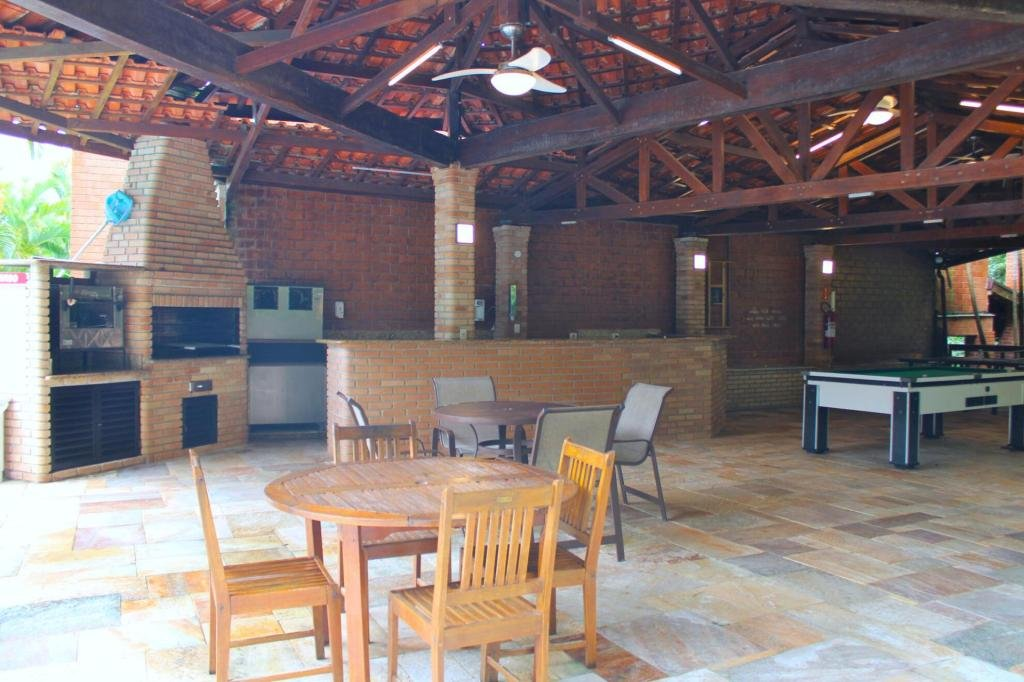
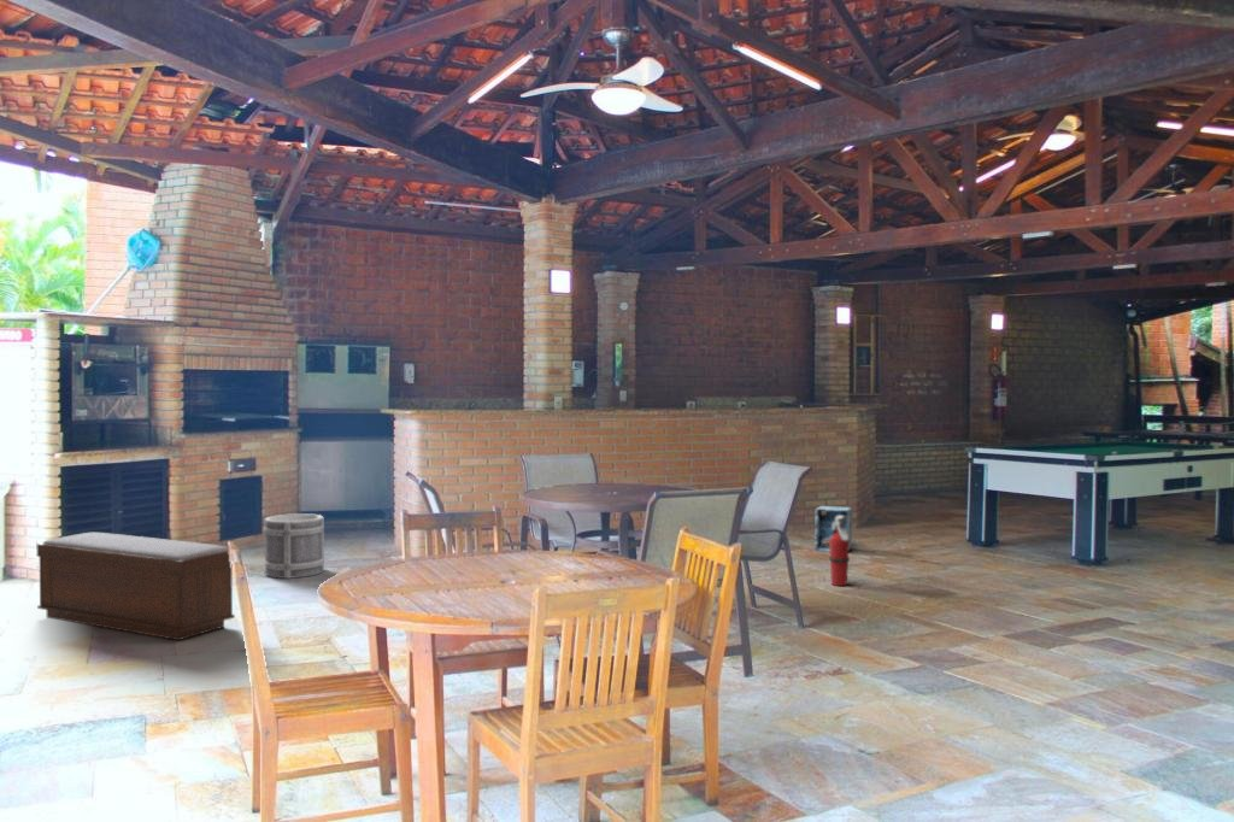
+ bucket [263,512,325,580]
+ cardboard box [813,505,853,553]
+ fire extinguisher [828,516,851,587]
+ bench [35,532,236,641]
